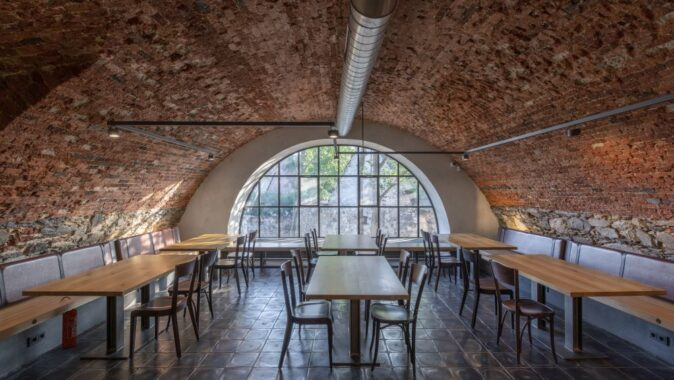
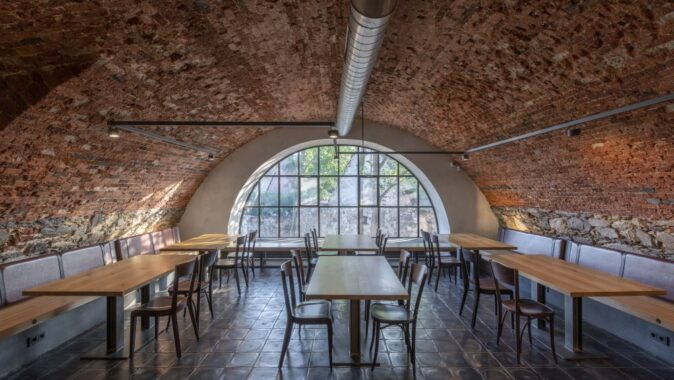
- fire extinguisher [59,296,78,349]
